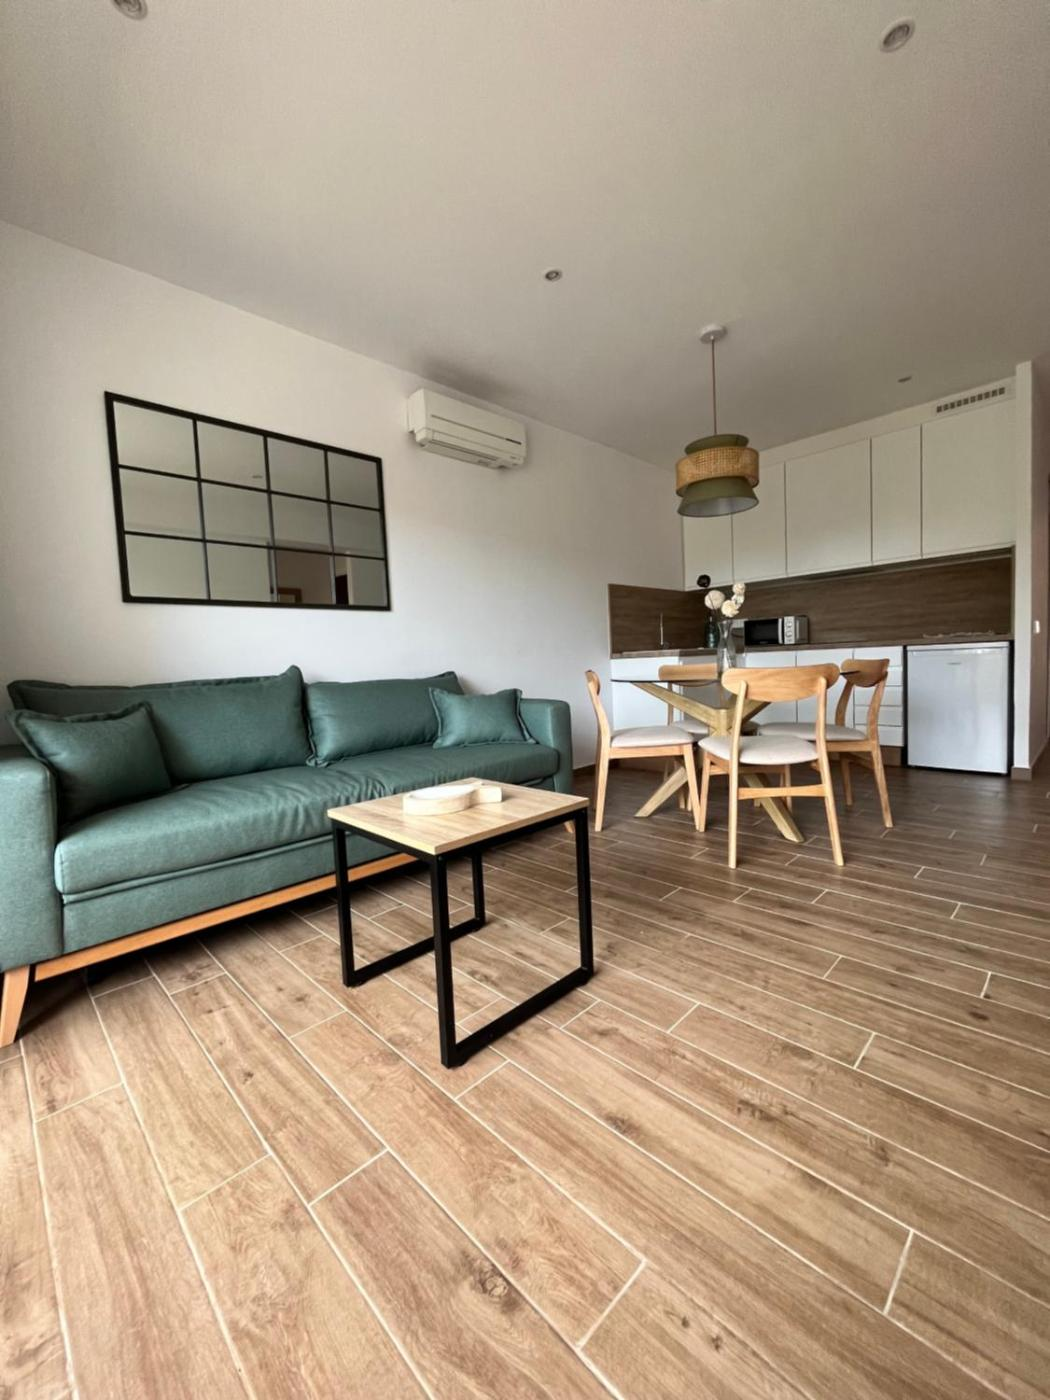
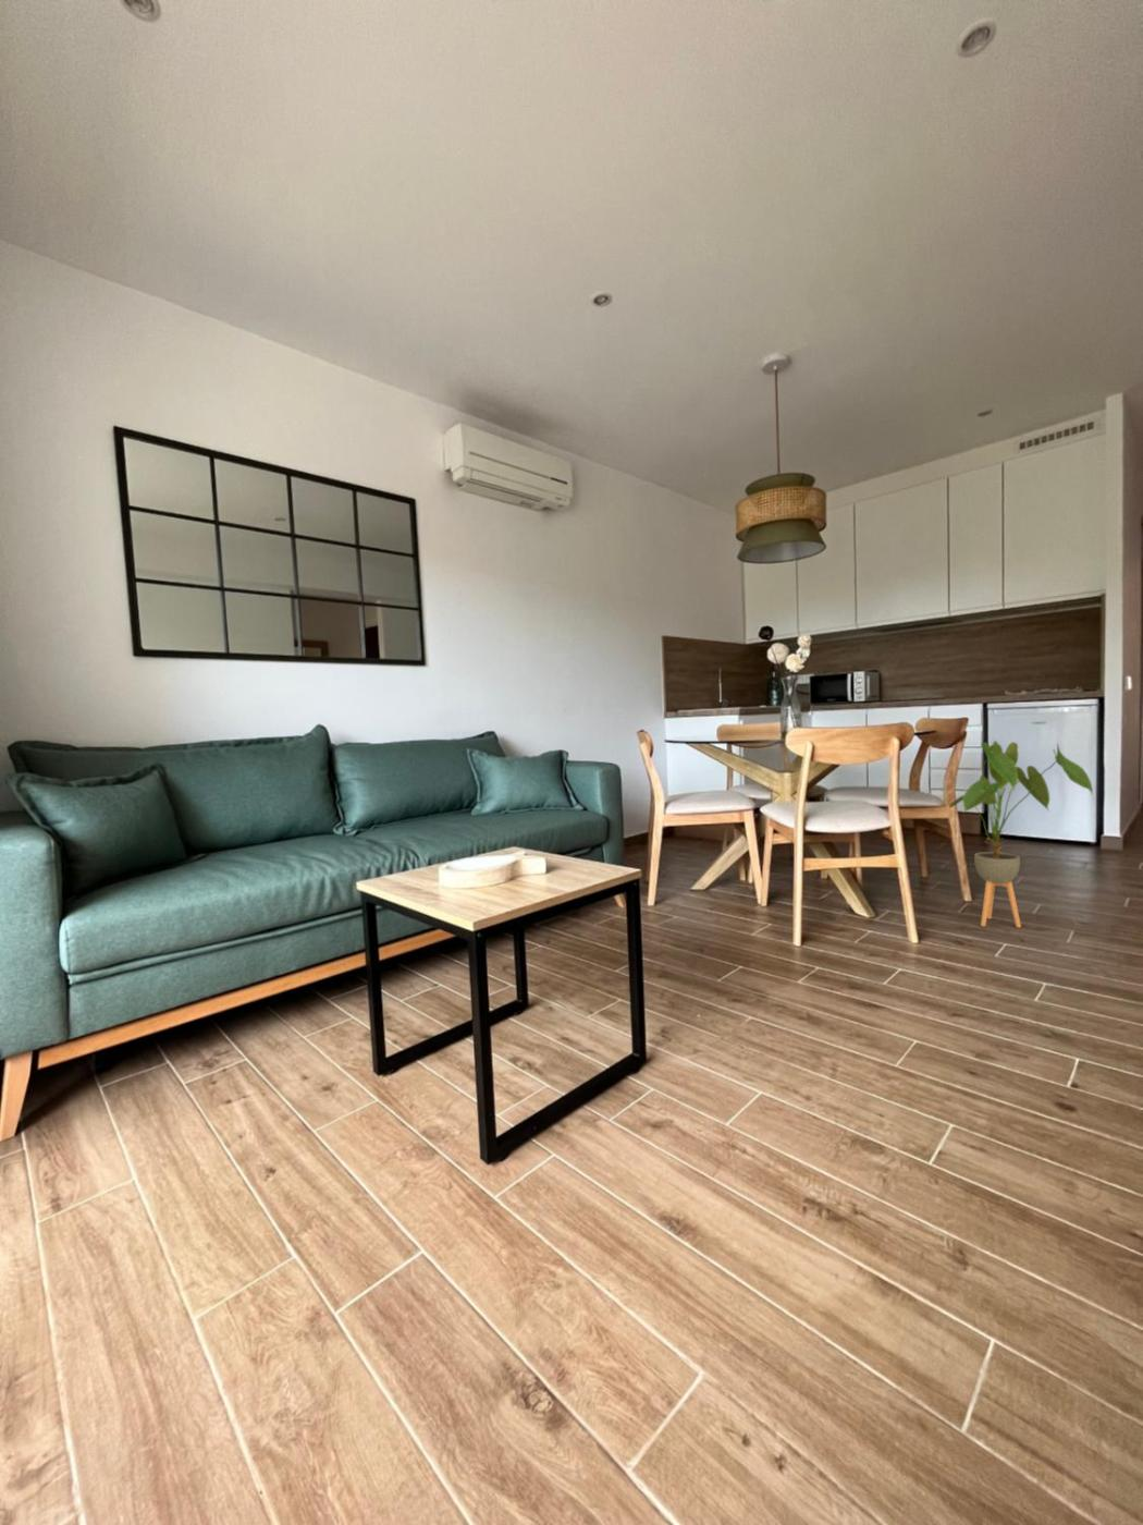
+ house plant [948,740,1094,929]
